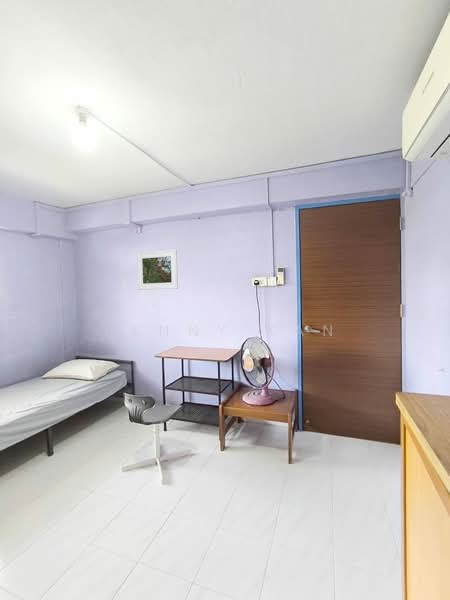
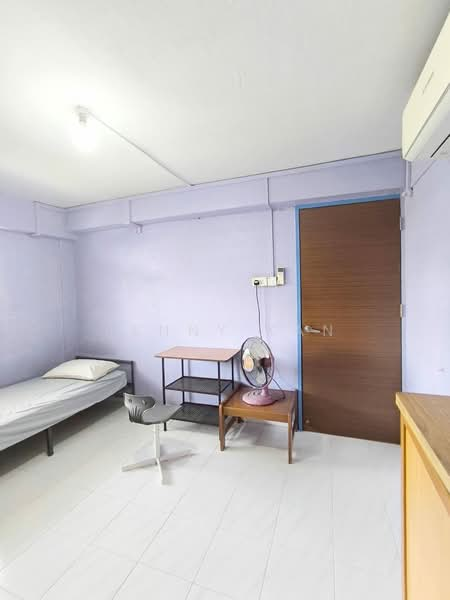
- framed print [136,248,179,291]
